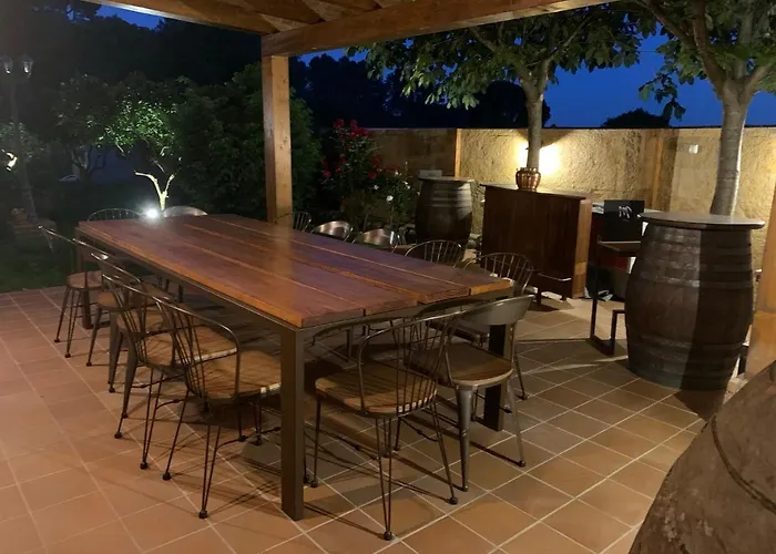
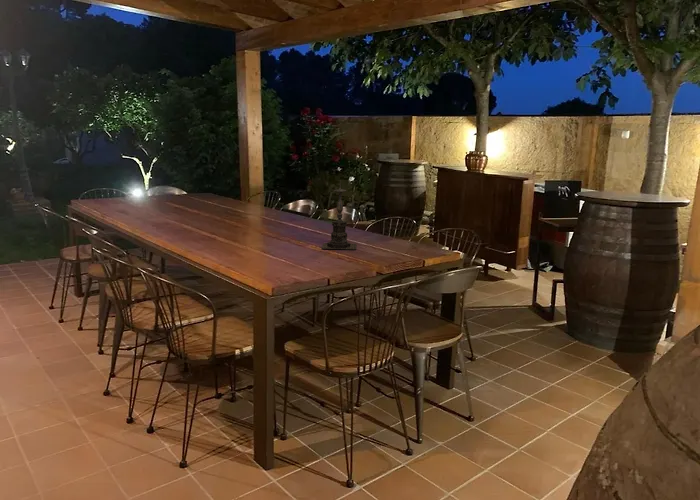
+ candle holder [321,179,357,250]
